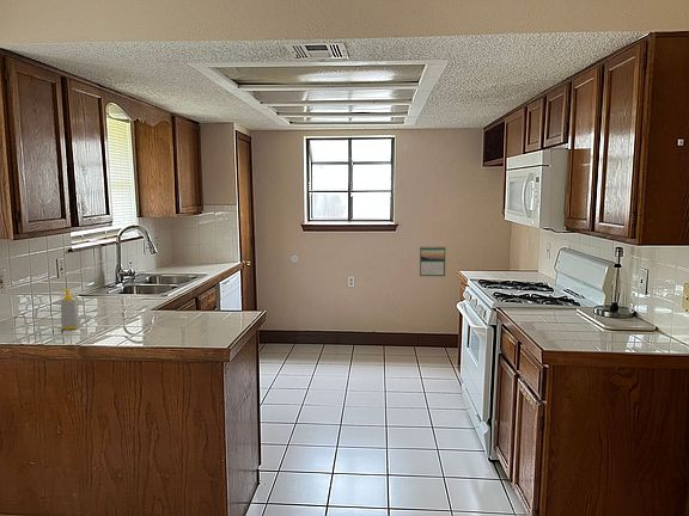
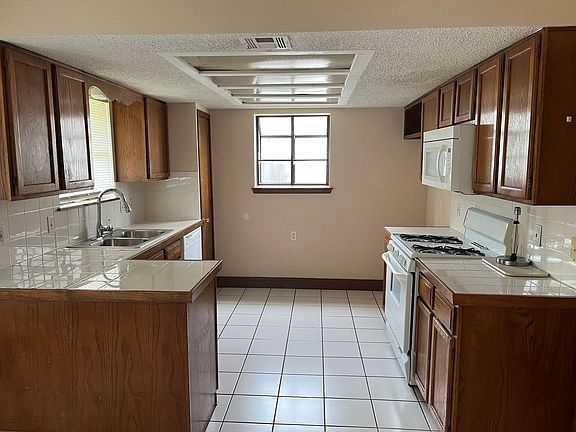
- soap bottle [59,288,79,331]
- calendar [419,245,446,277]
